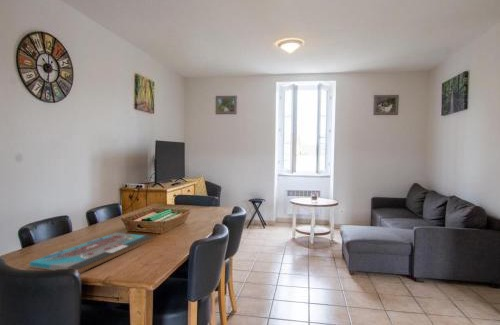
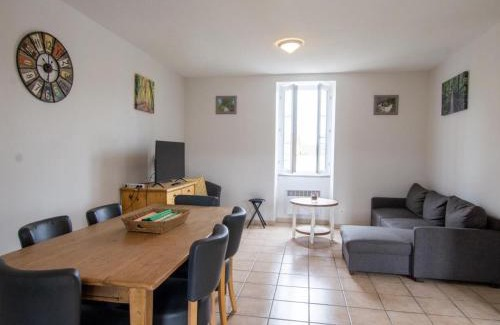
- board game [29,232,155,274]
